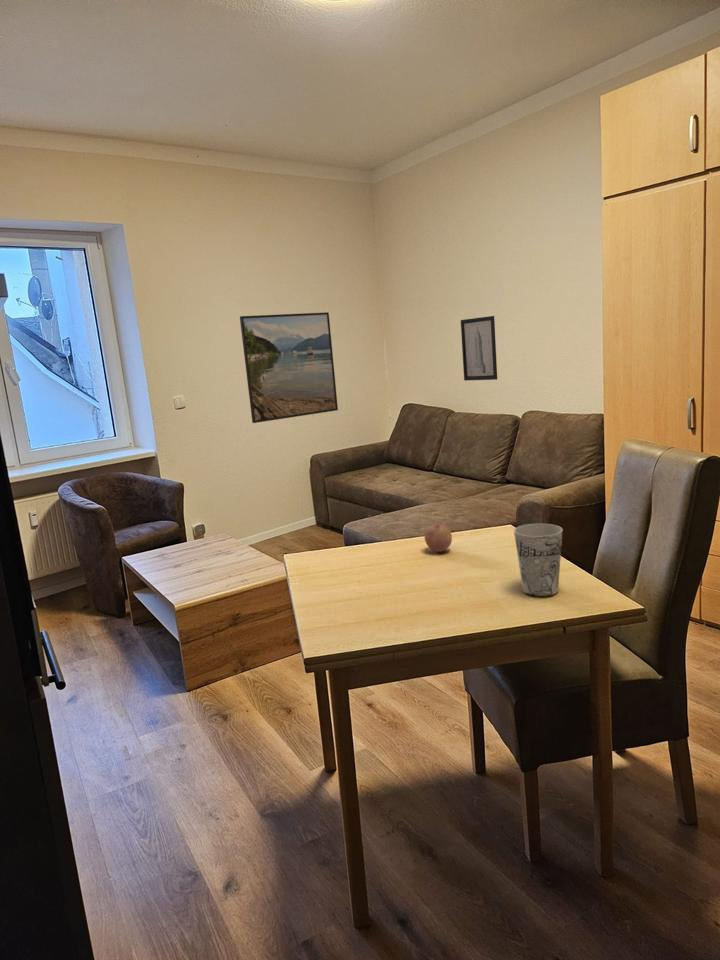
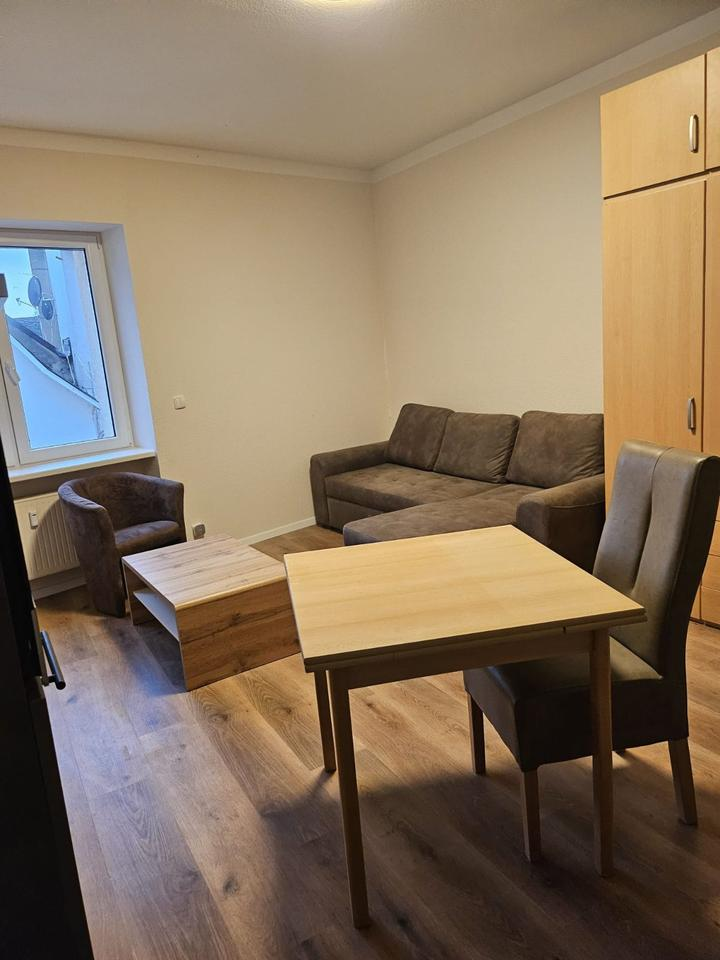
- wall art [460,315,498,382]
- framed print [239,311,339,424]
- fruit [424,522,453,553]
- cup [513,523,564,598]
